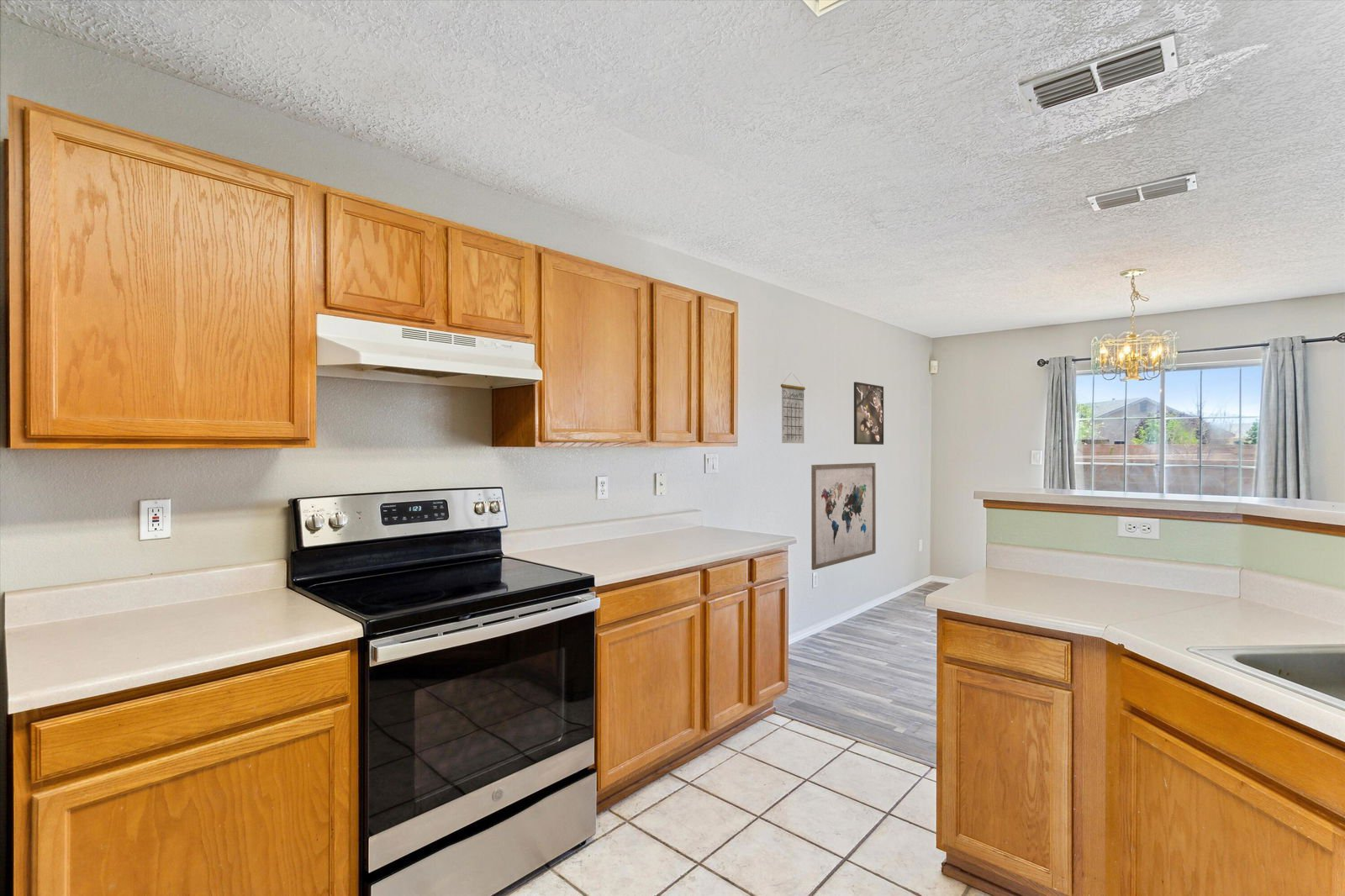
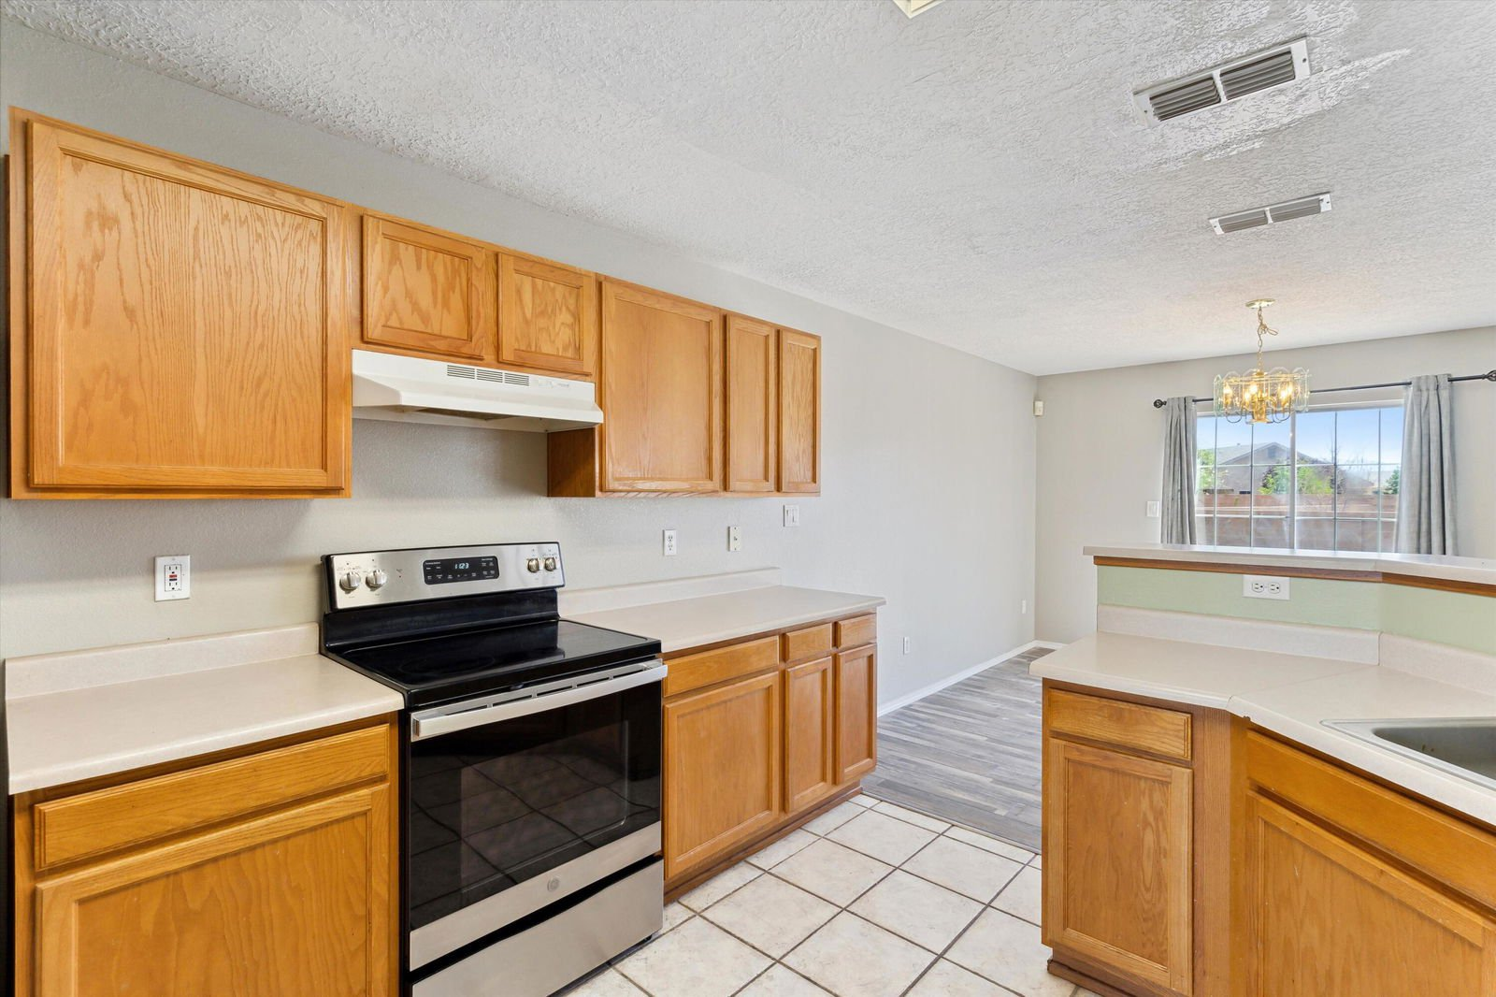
- wall art [810,462,877,571]
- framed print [853,381,884,445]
- calendar [780,373,806,444]
